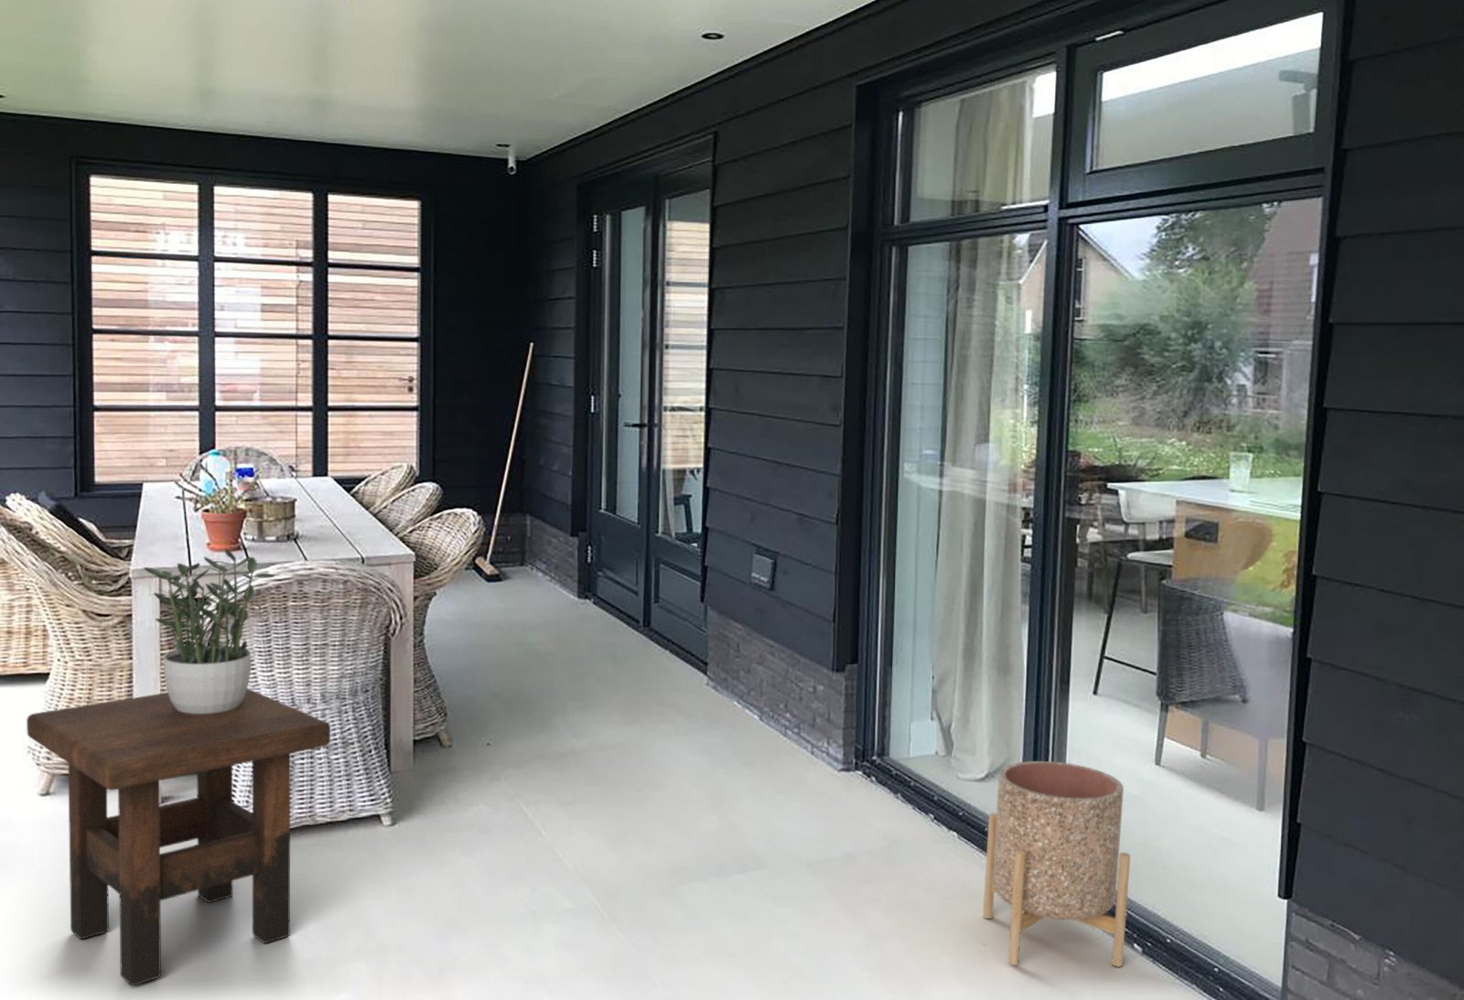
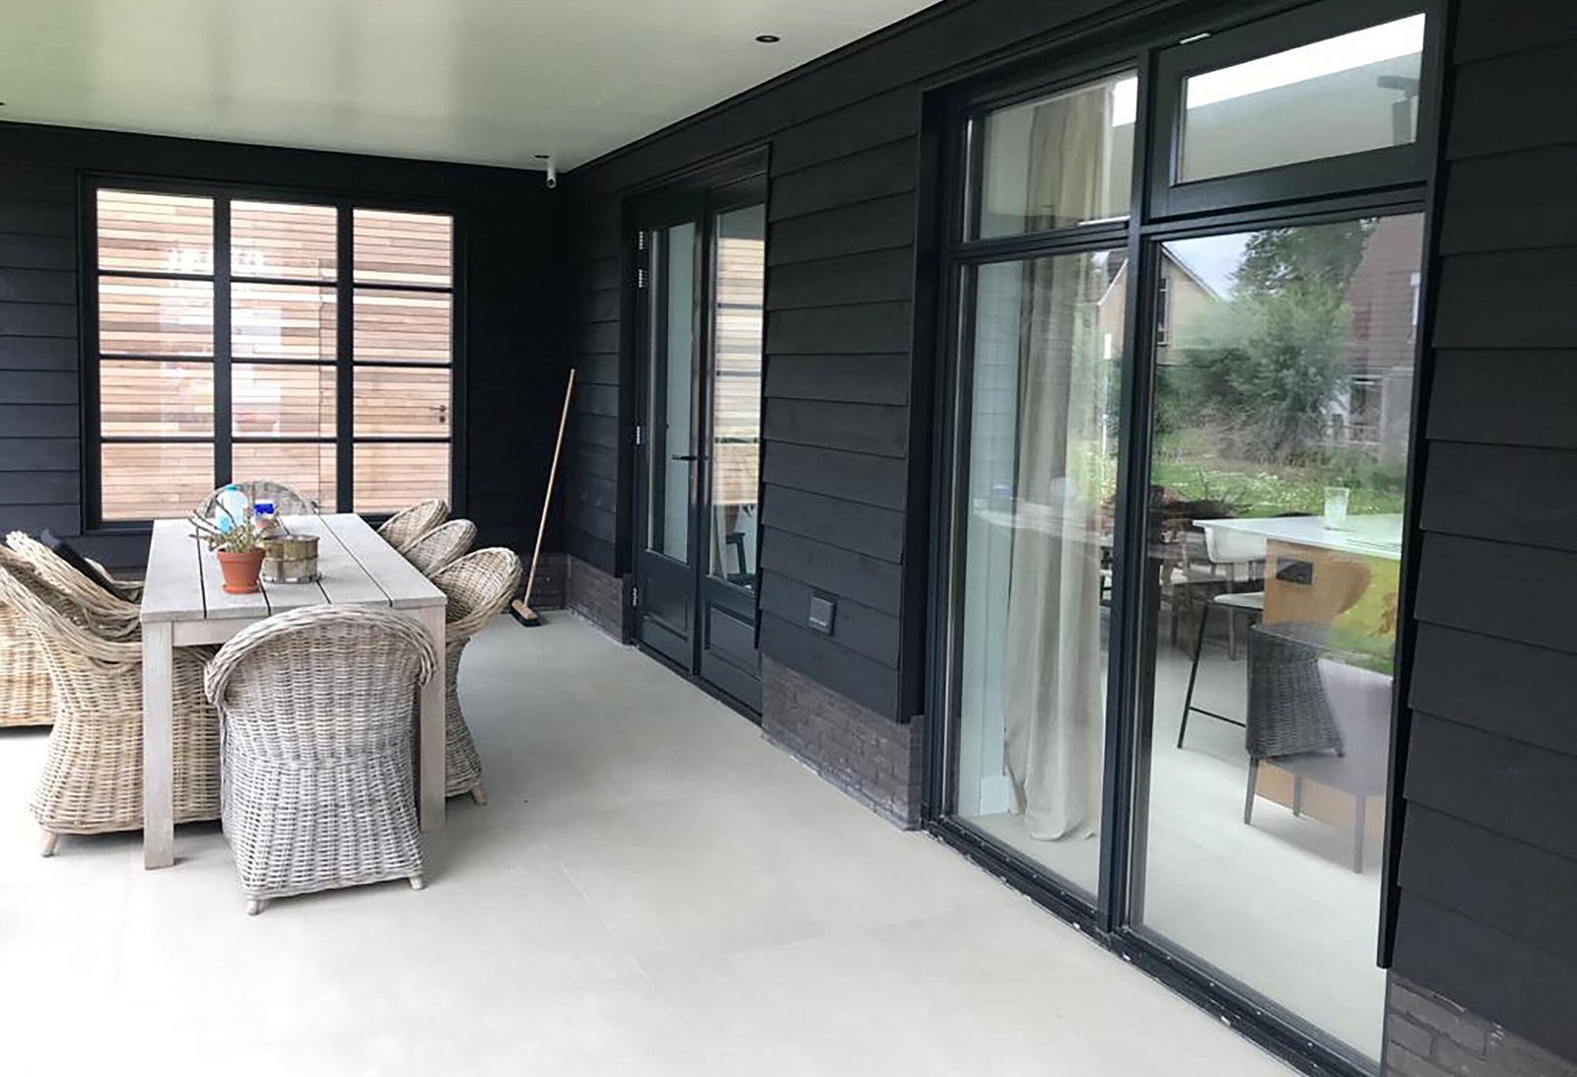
- side table [26,687,332,987]
- potted plant [141,548,276,714]
- planter [982,761,1131,968]
